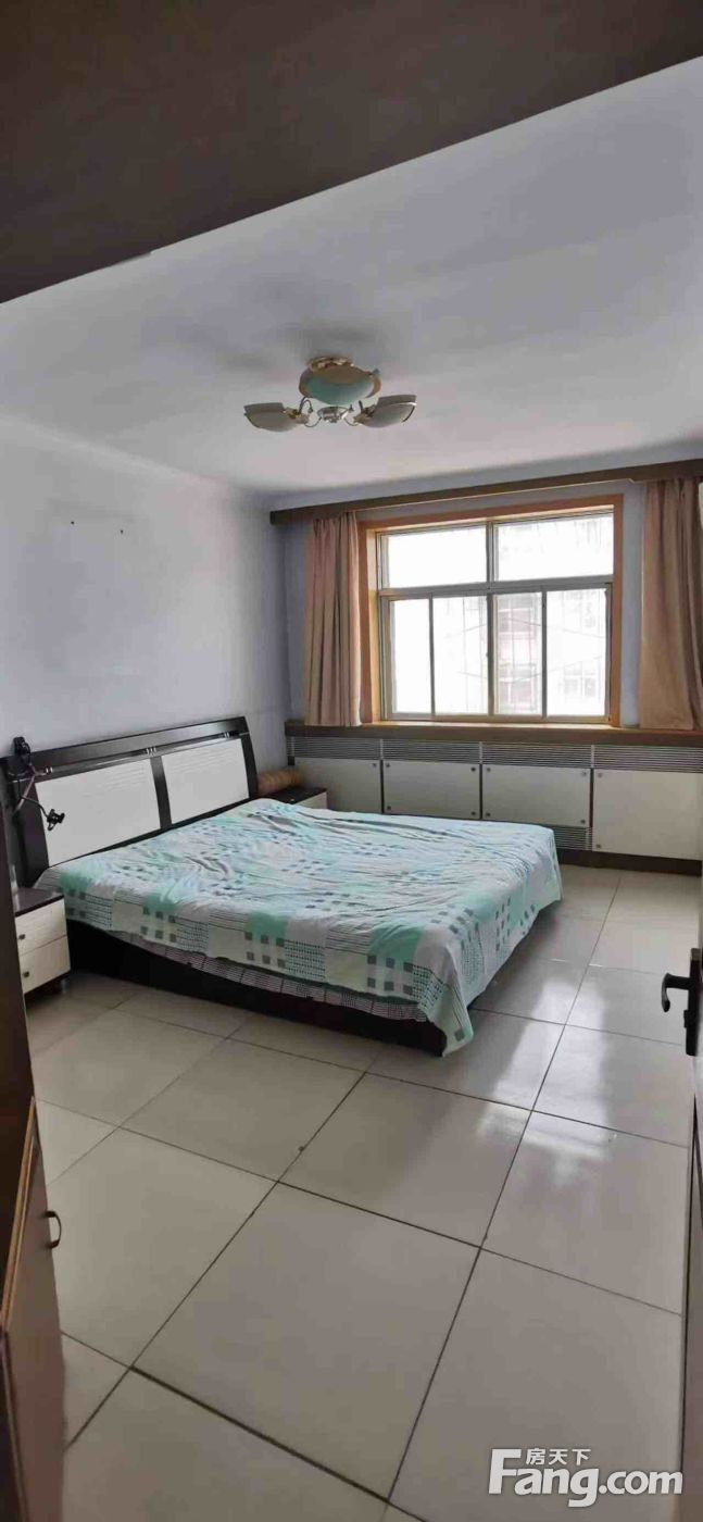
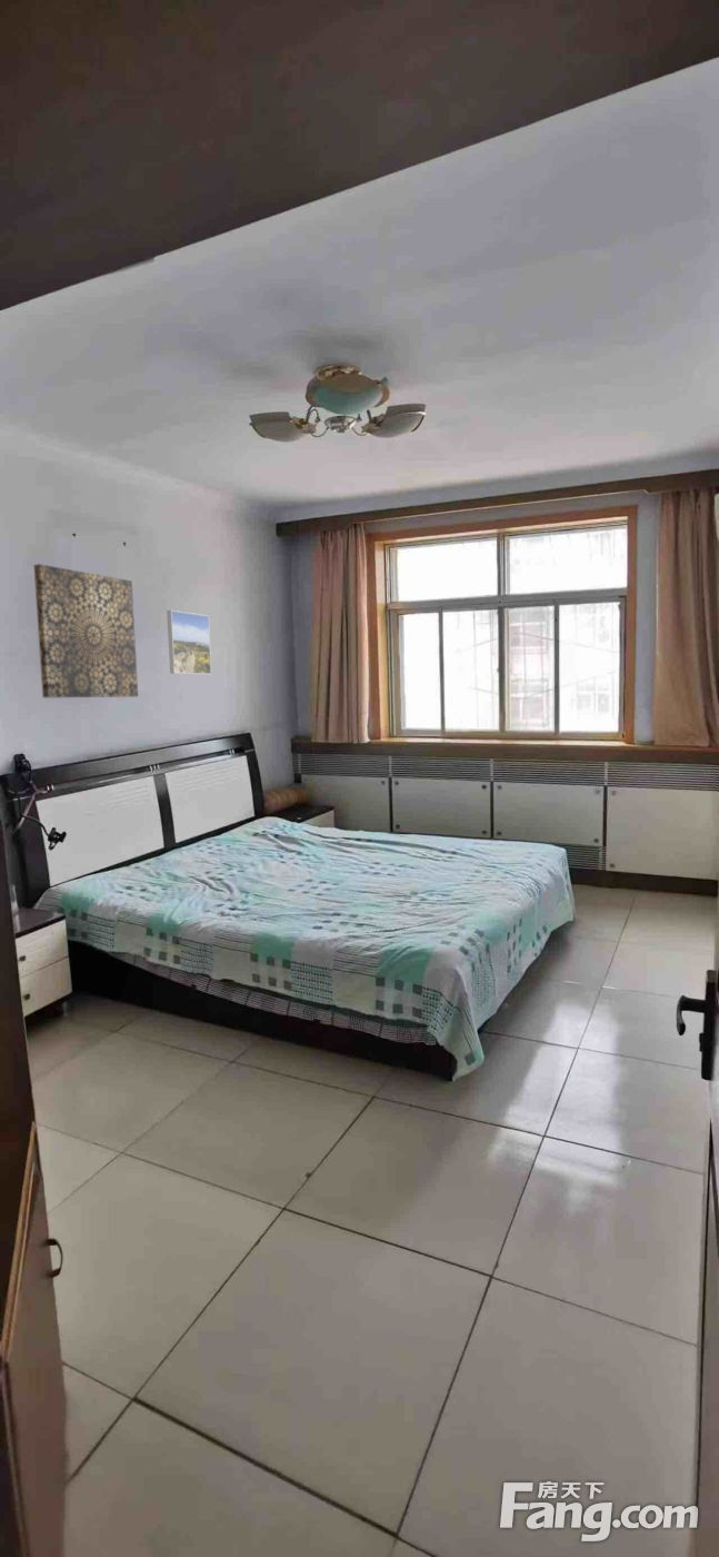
+ wall art [32,563,139,698]
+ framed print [166,609,212,676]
